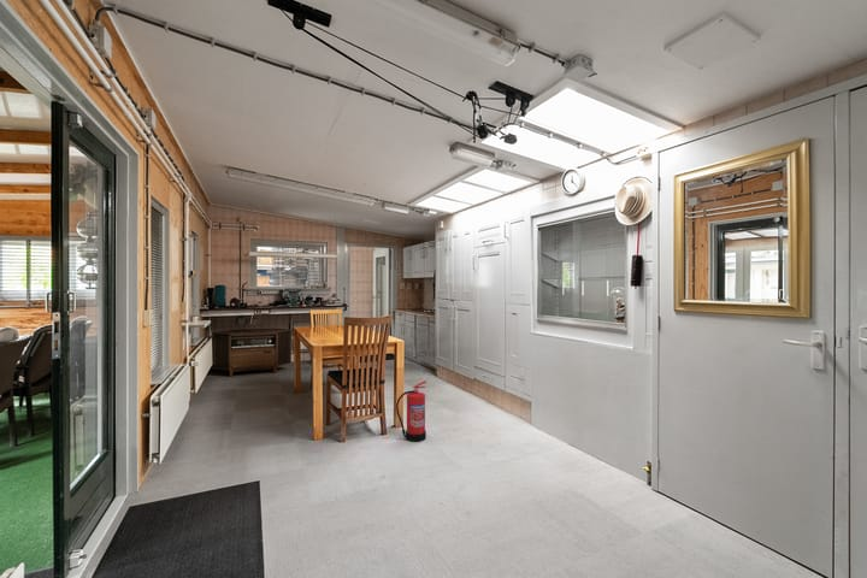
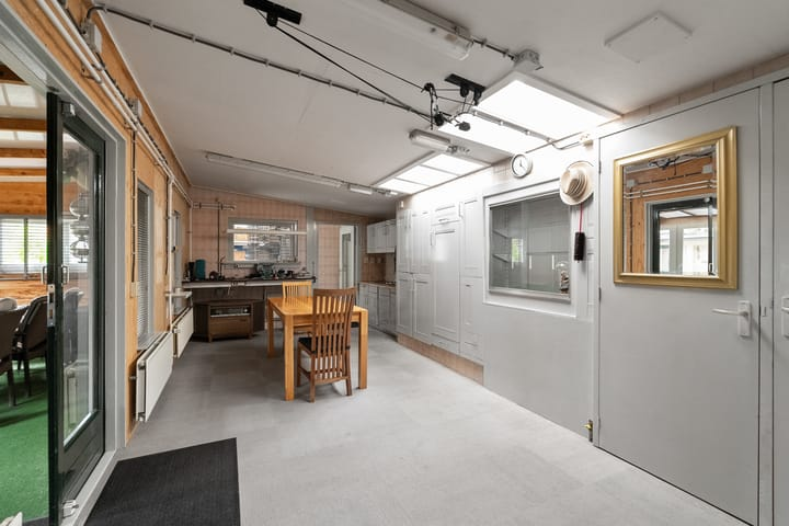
- fire extinguisher [395,379,427,443]
